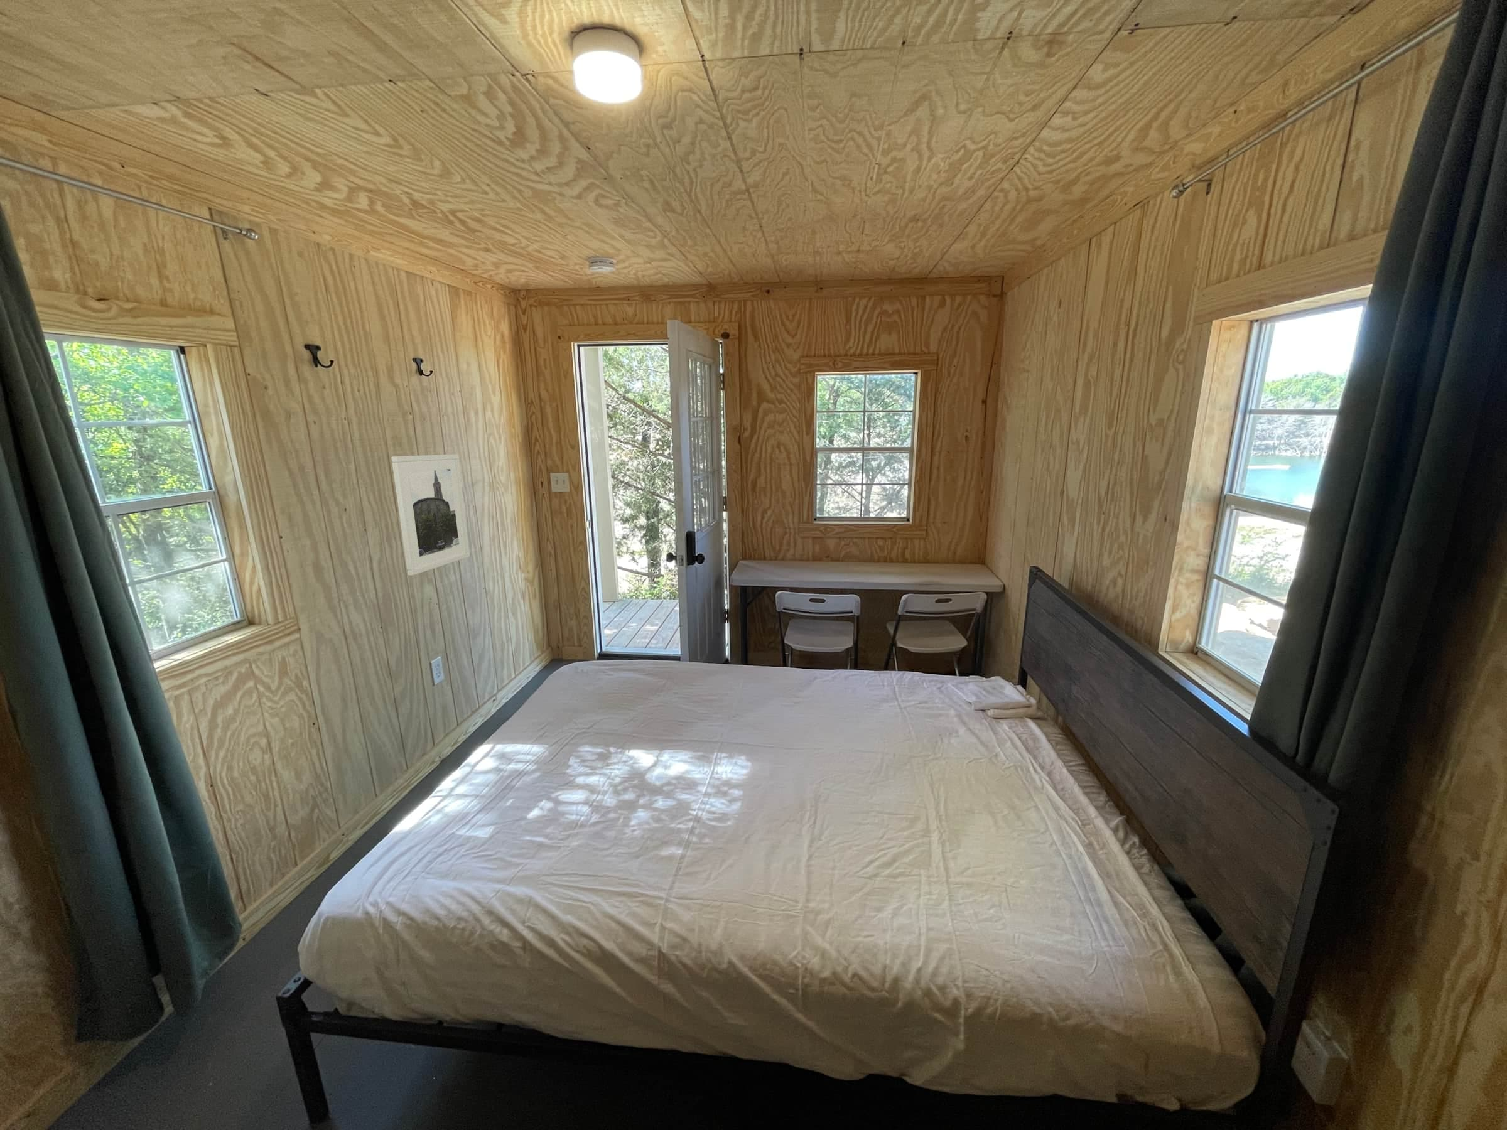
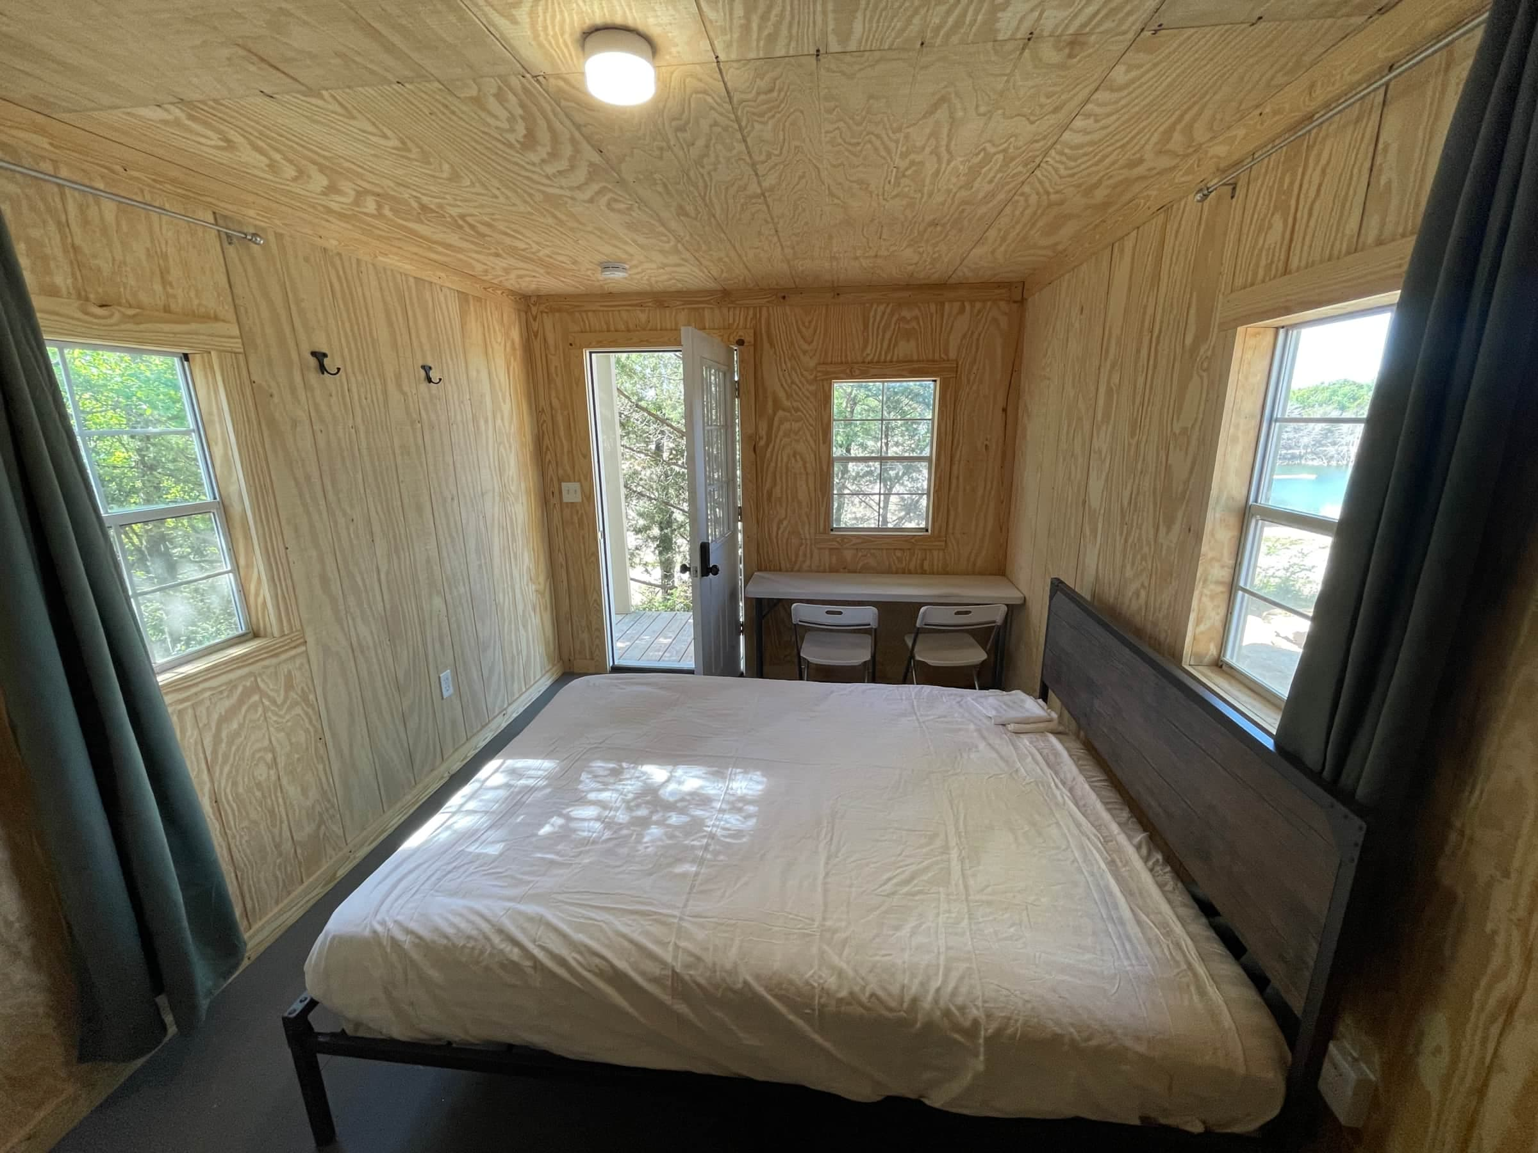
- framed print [390,453,470,577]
